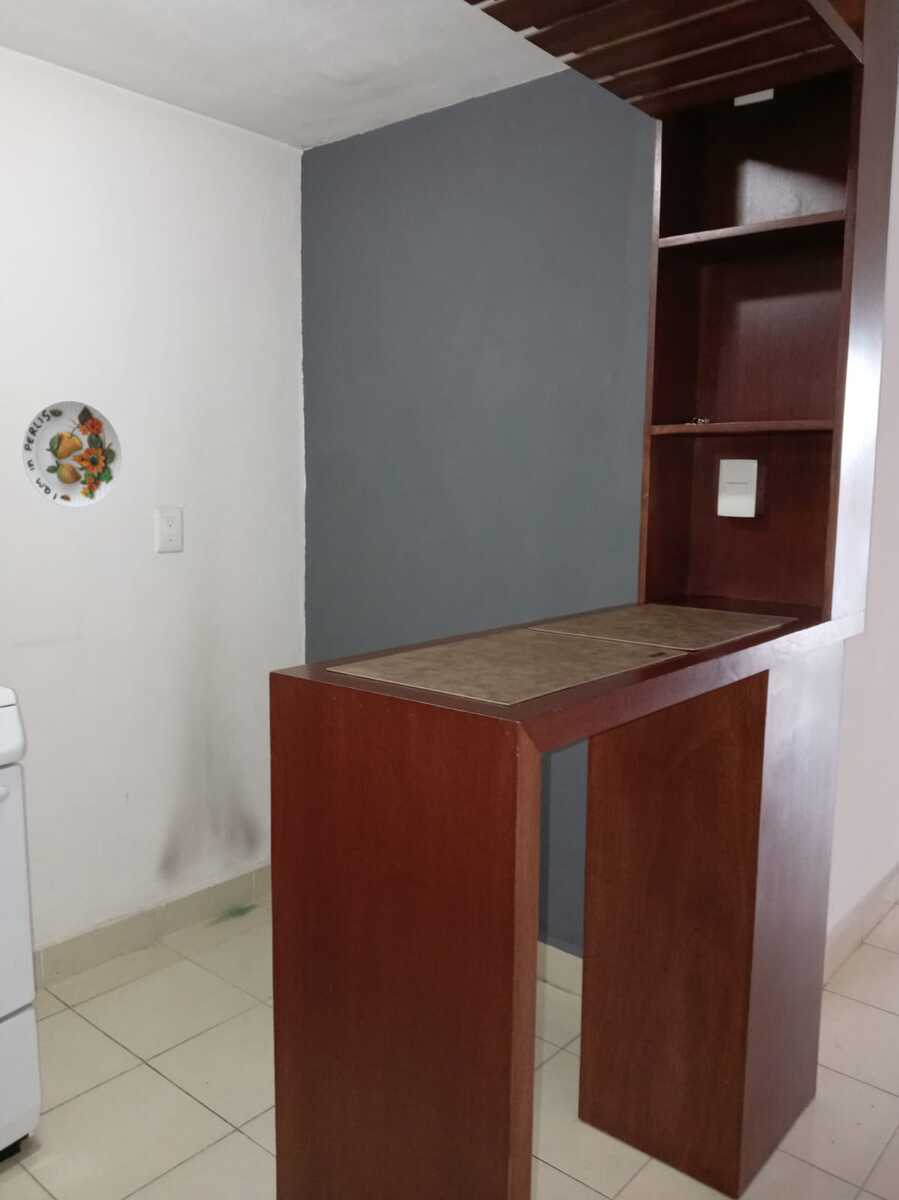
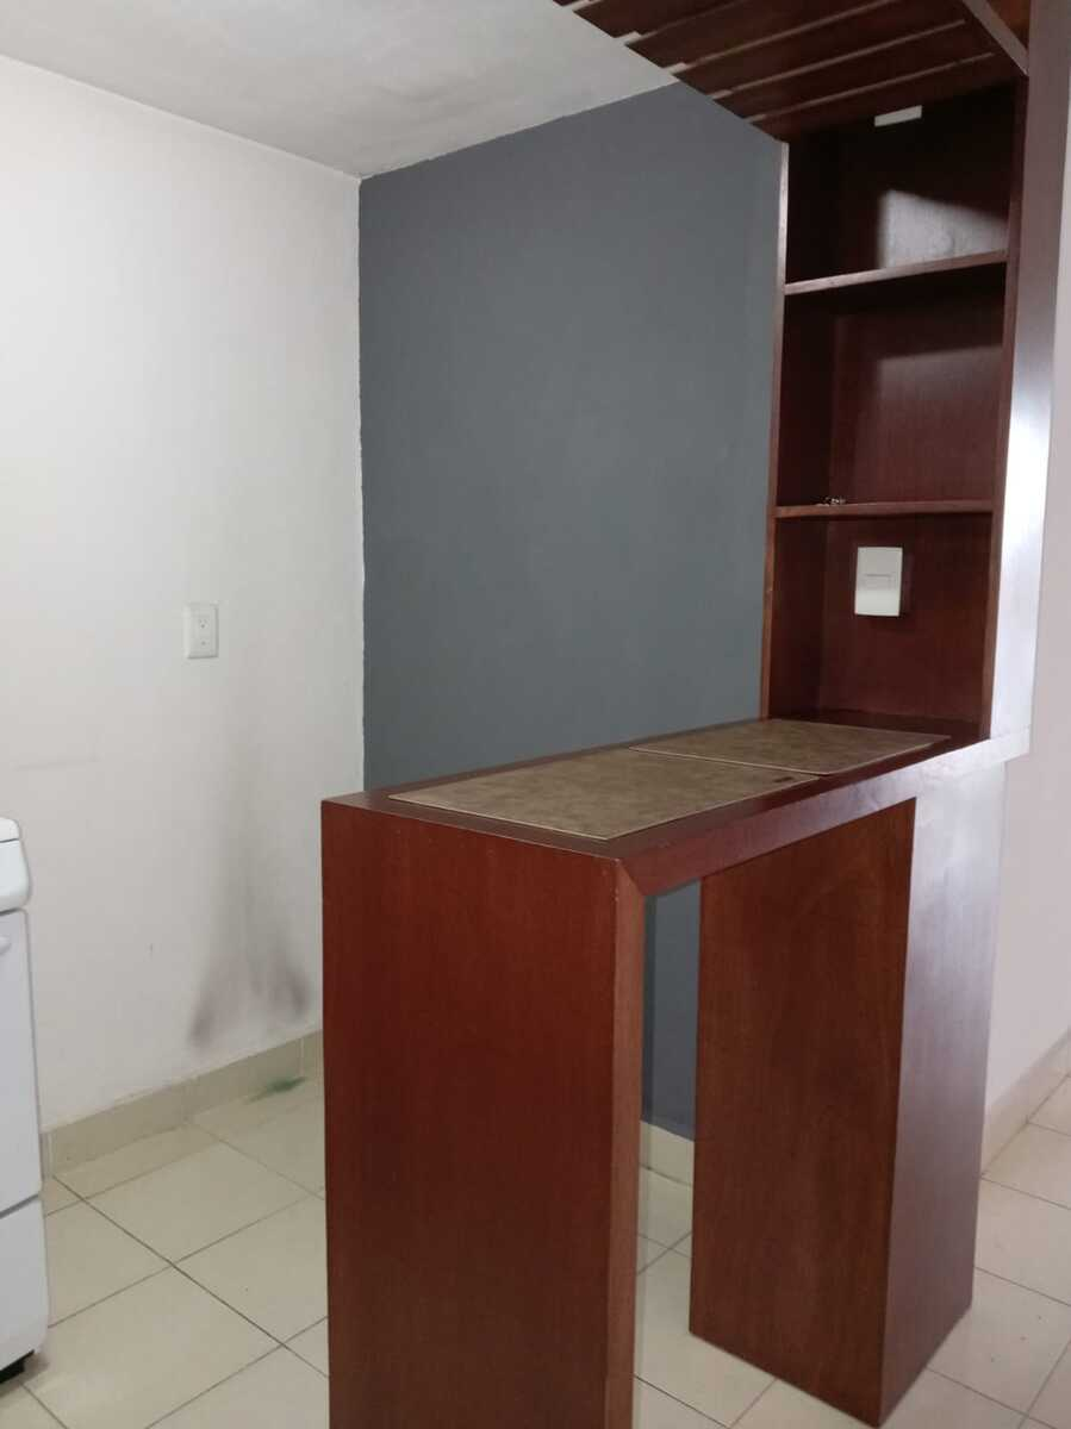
- decorative plate [21,400,123,509]
